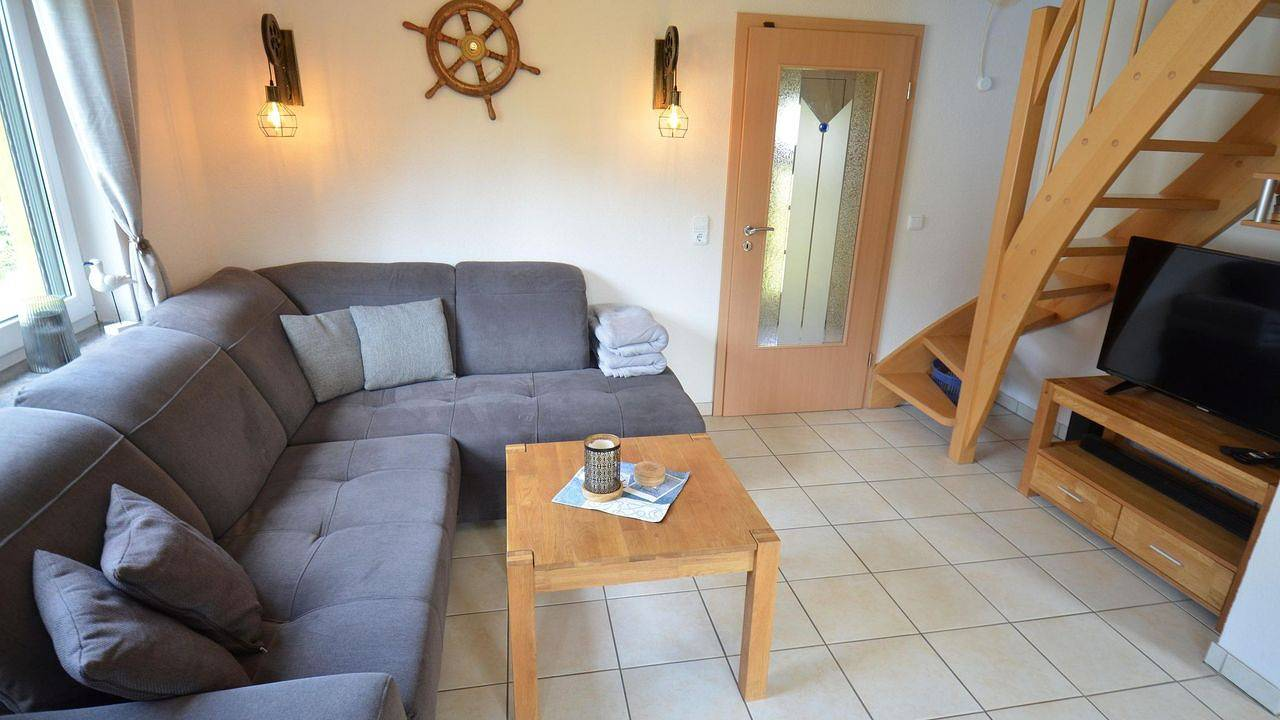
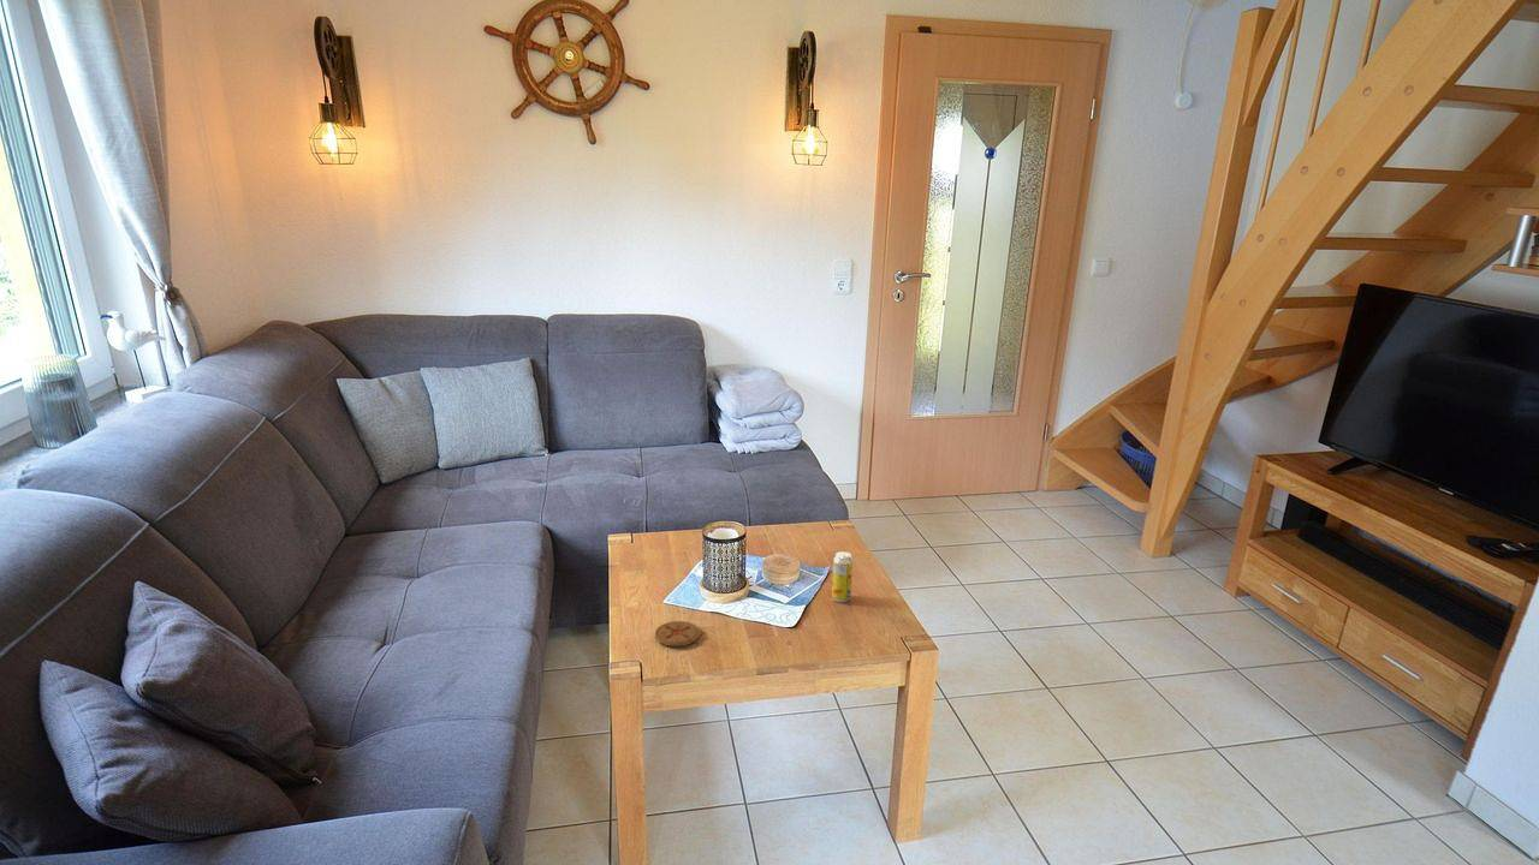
+ beverage can [831,550,854,603]
+ coaster [654,620,701,648]
